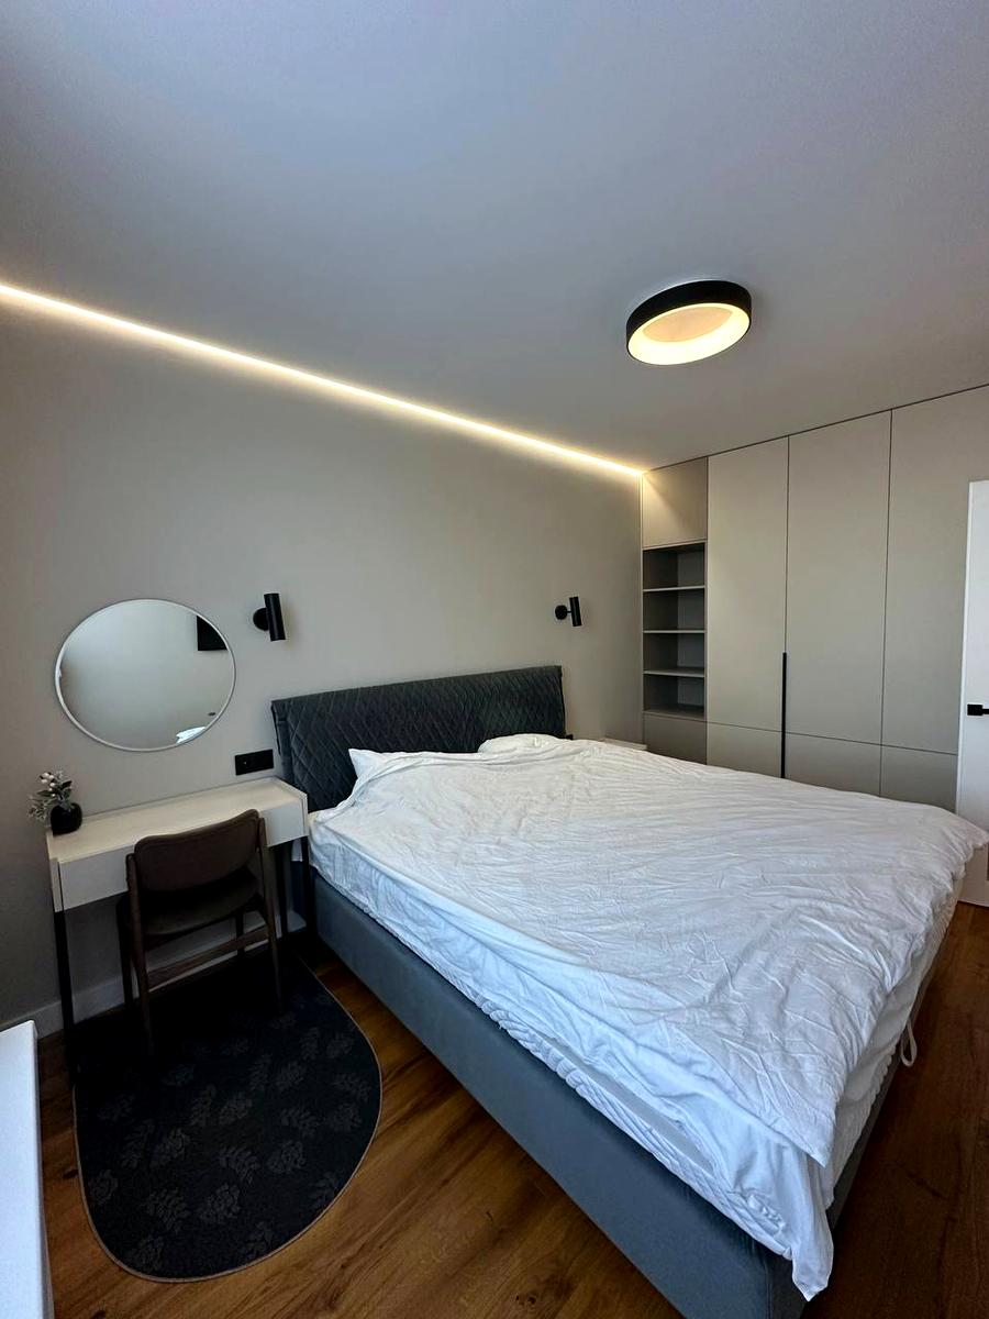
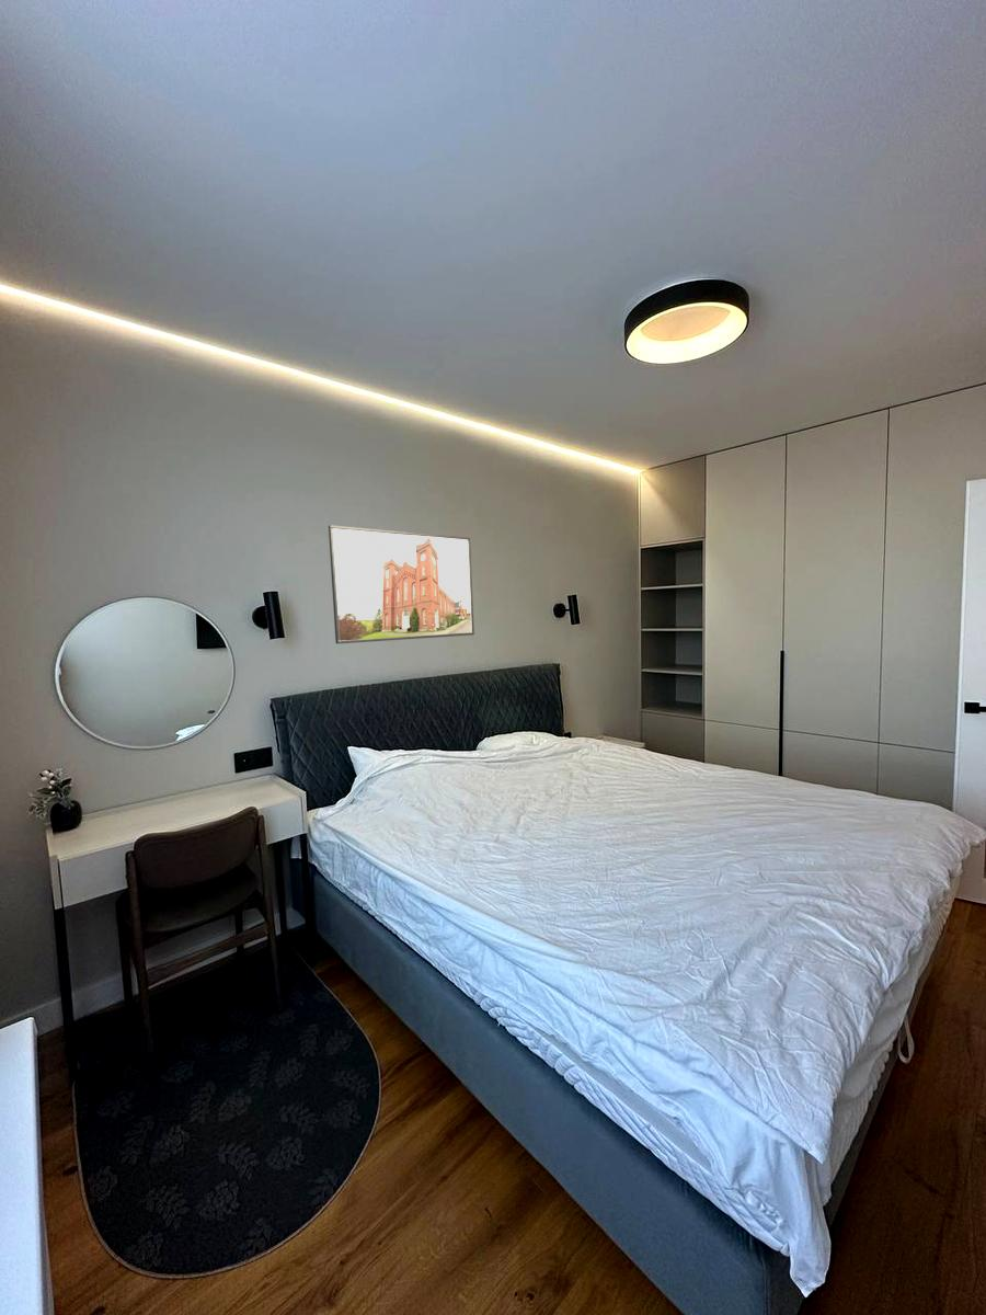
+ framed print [328,524,475,644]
